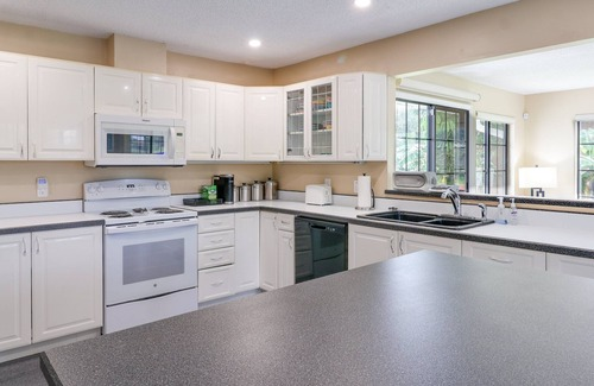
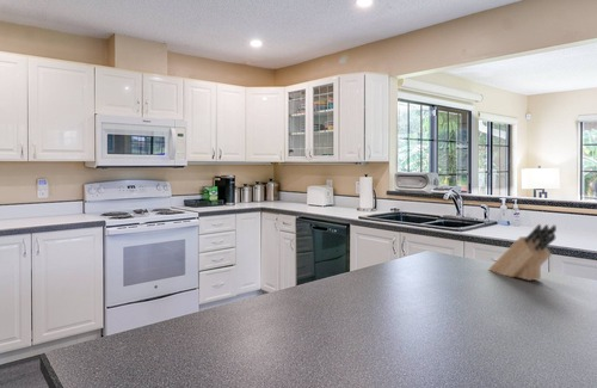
+ knife block [487,223,558,282]
